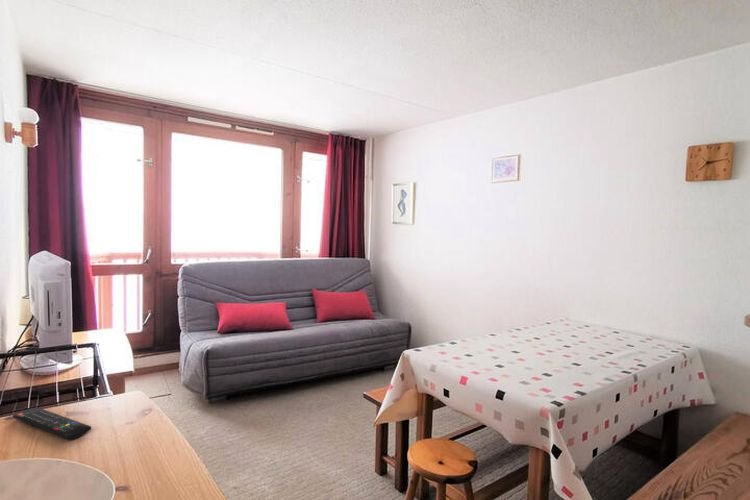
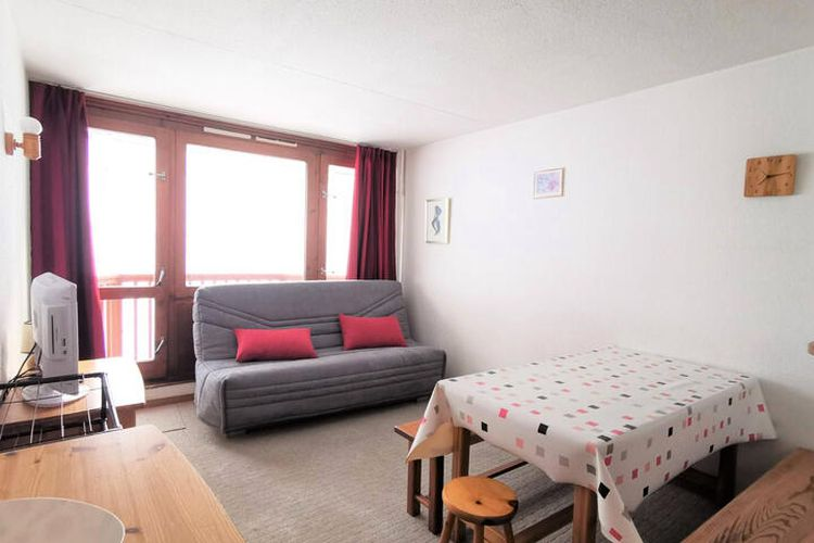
- remote control [12,406,92,440]
